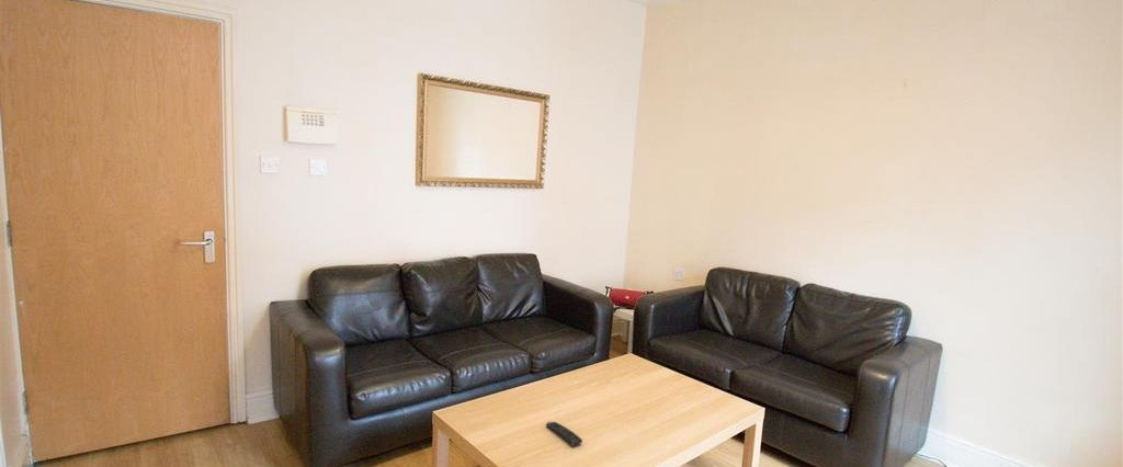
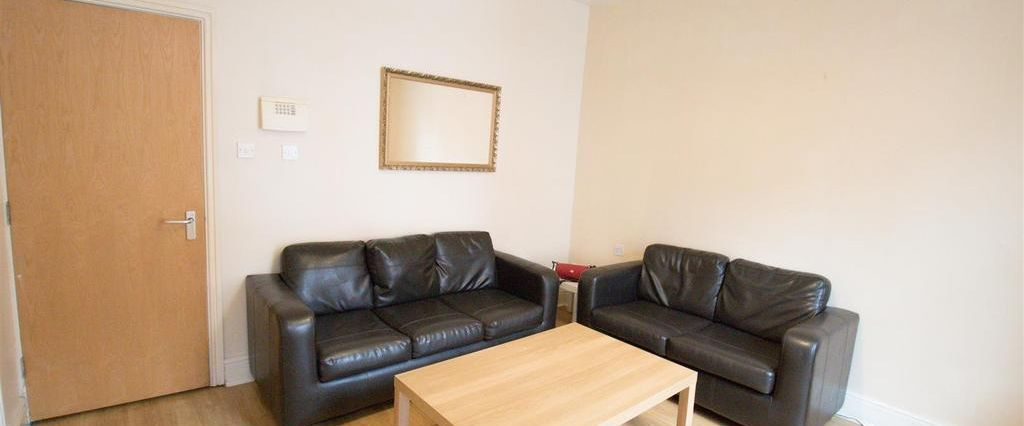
- remote control [545,421,583,447]
